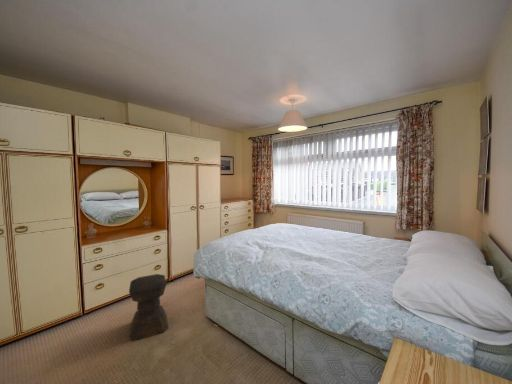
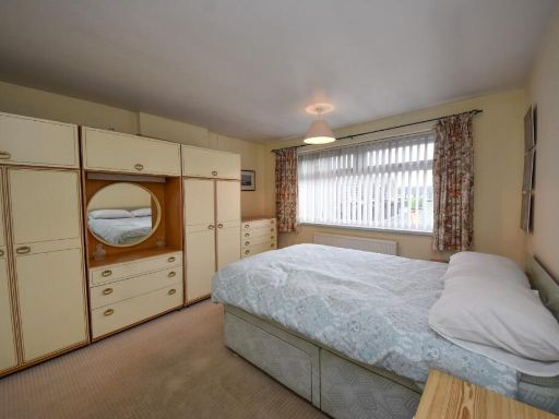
- stool [128,273,169,342]
